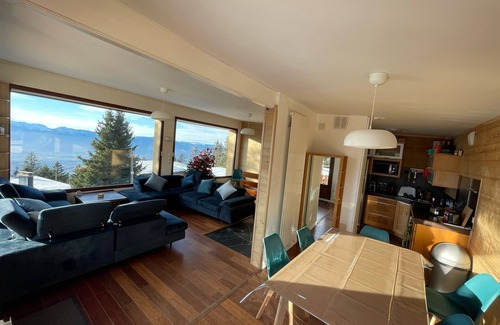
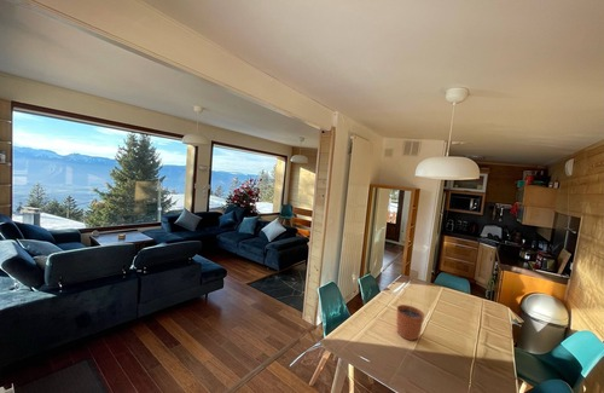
+ plant pot [395,297,425,342]
